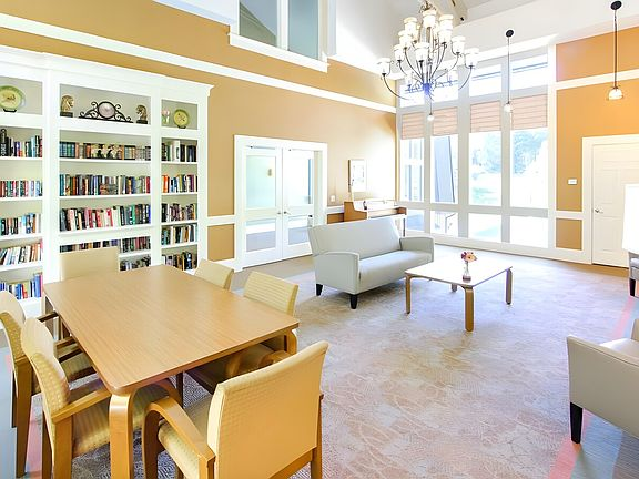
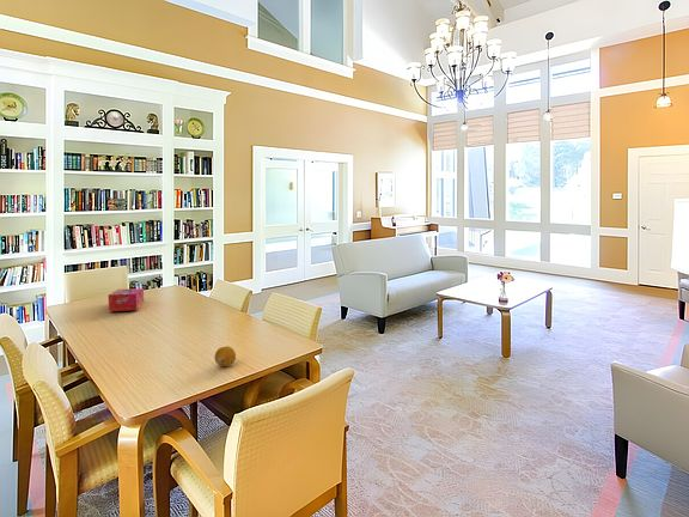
+ tissue box [108,287,145,312]
+ fruit [213,345,237,367]
